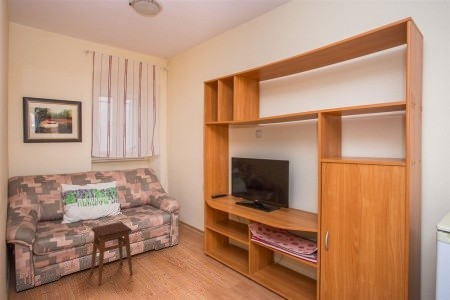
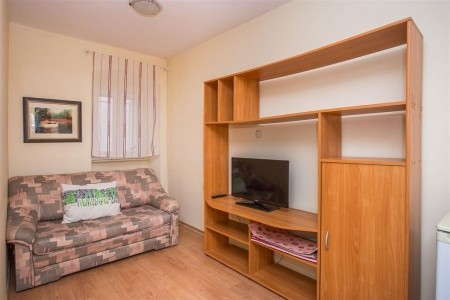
- stool [90,221,133,286]
